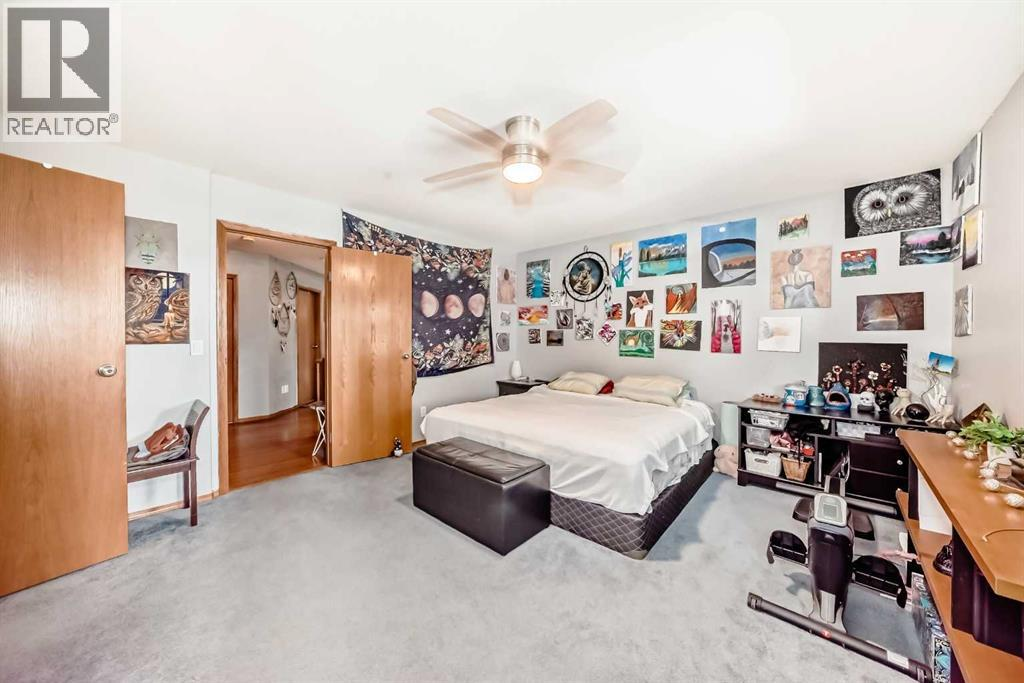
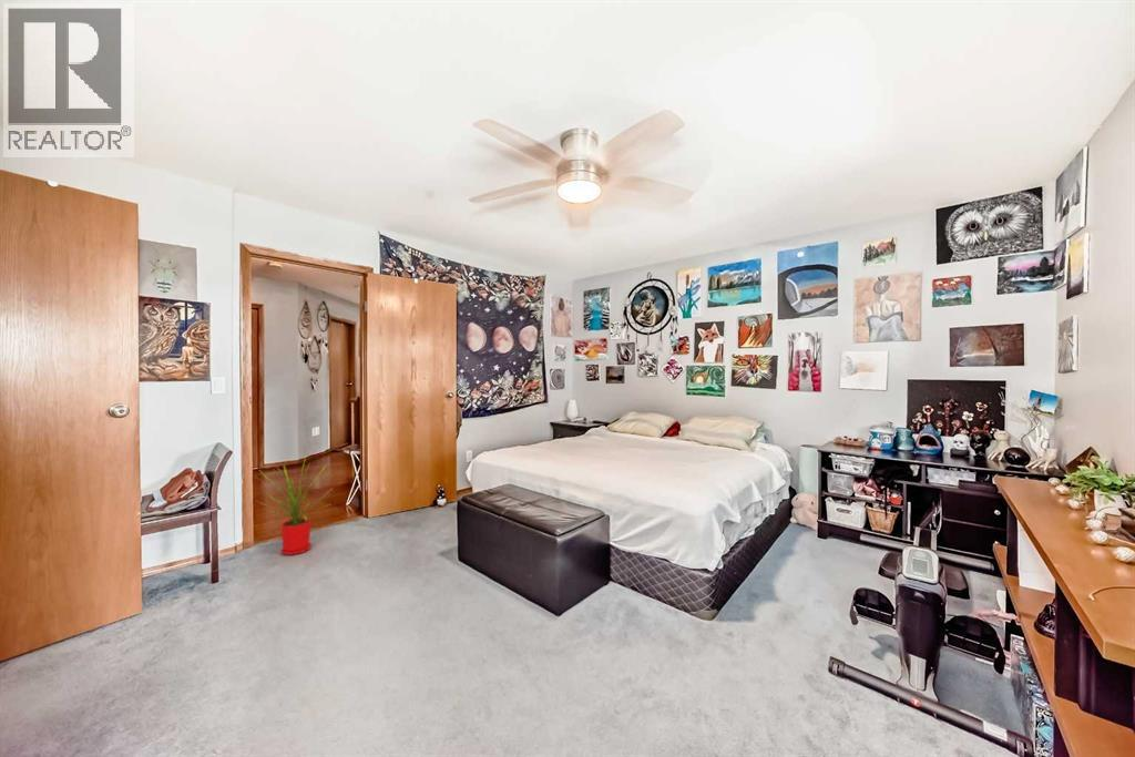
+ house plant [253,457,333,556]
